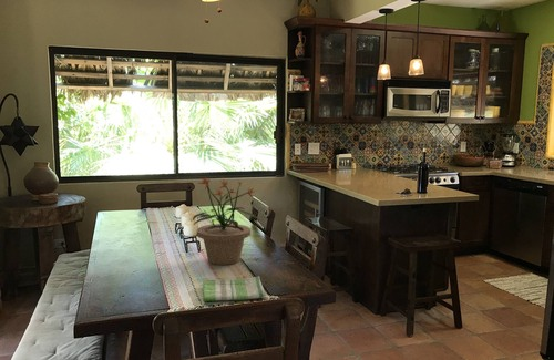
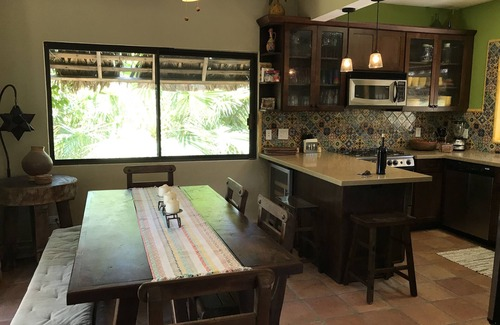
- potted plant [192,176,260,266]
- dish towel [202,276,267,302]
